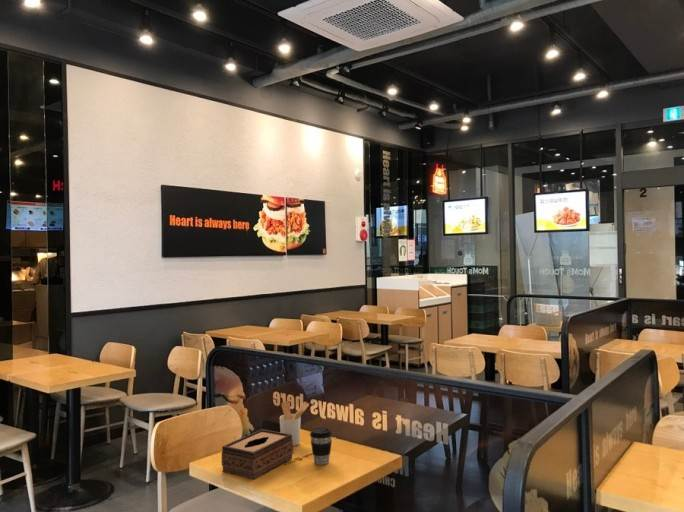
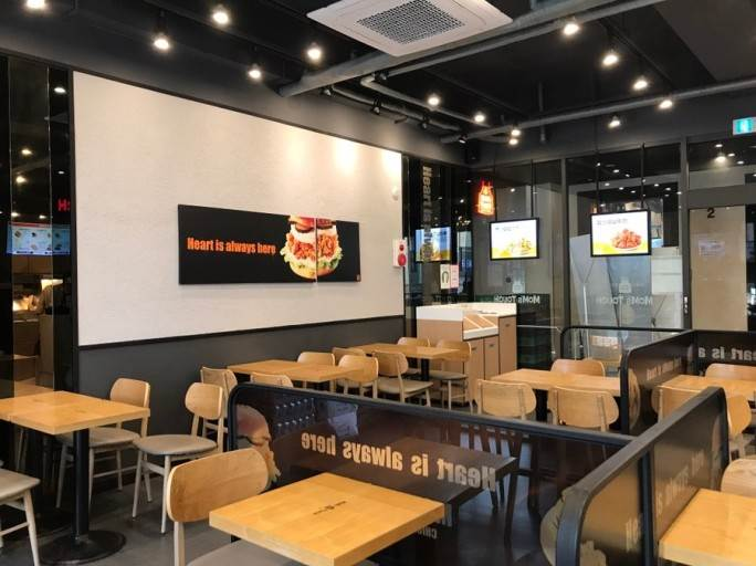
- tissue box [221,428,294,480]
- utensil holder [279,400,310,447]
- coffee cup [309,427,333,466]
